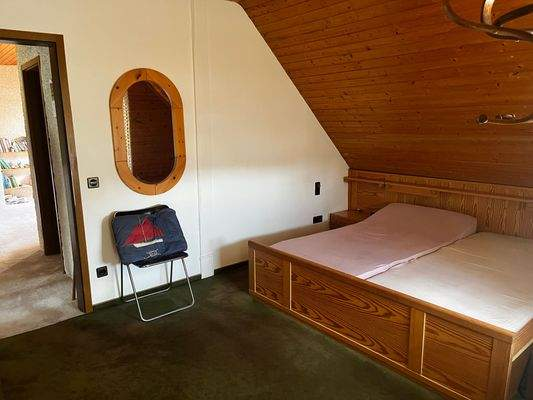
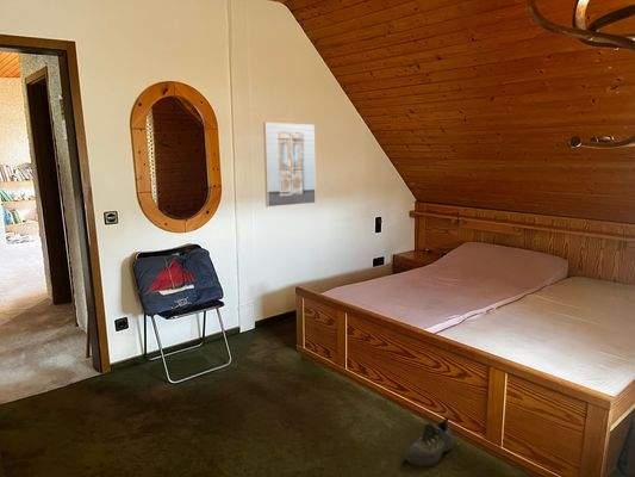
+ shoe [404,411,455,466]
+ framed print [262,122,317,209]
